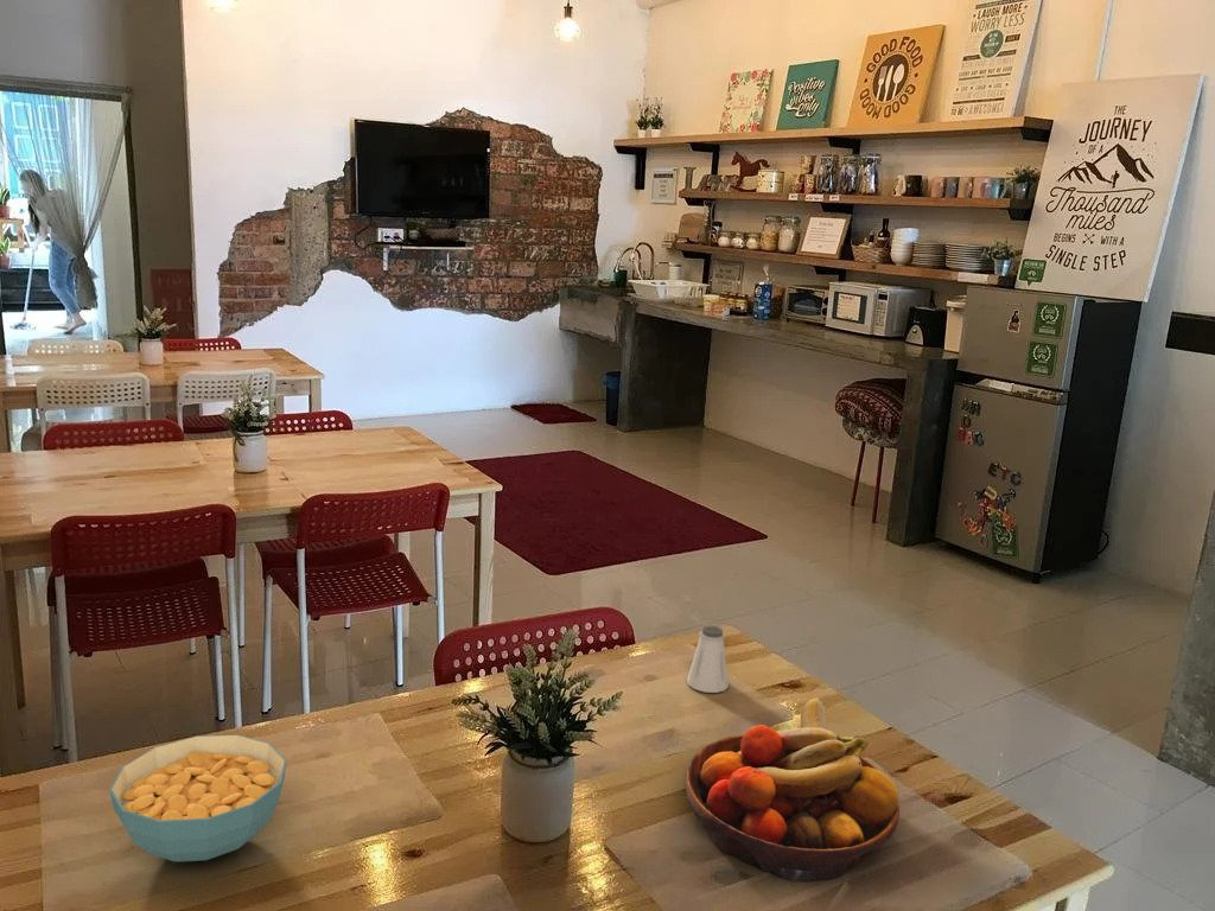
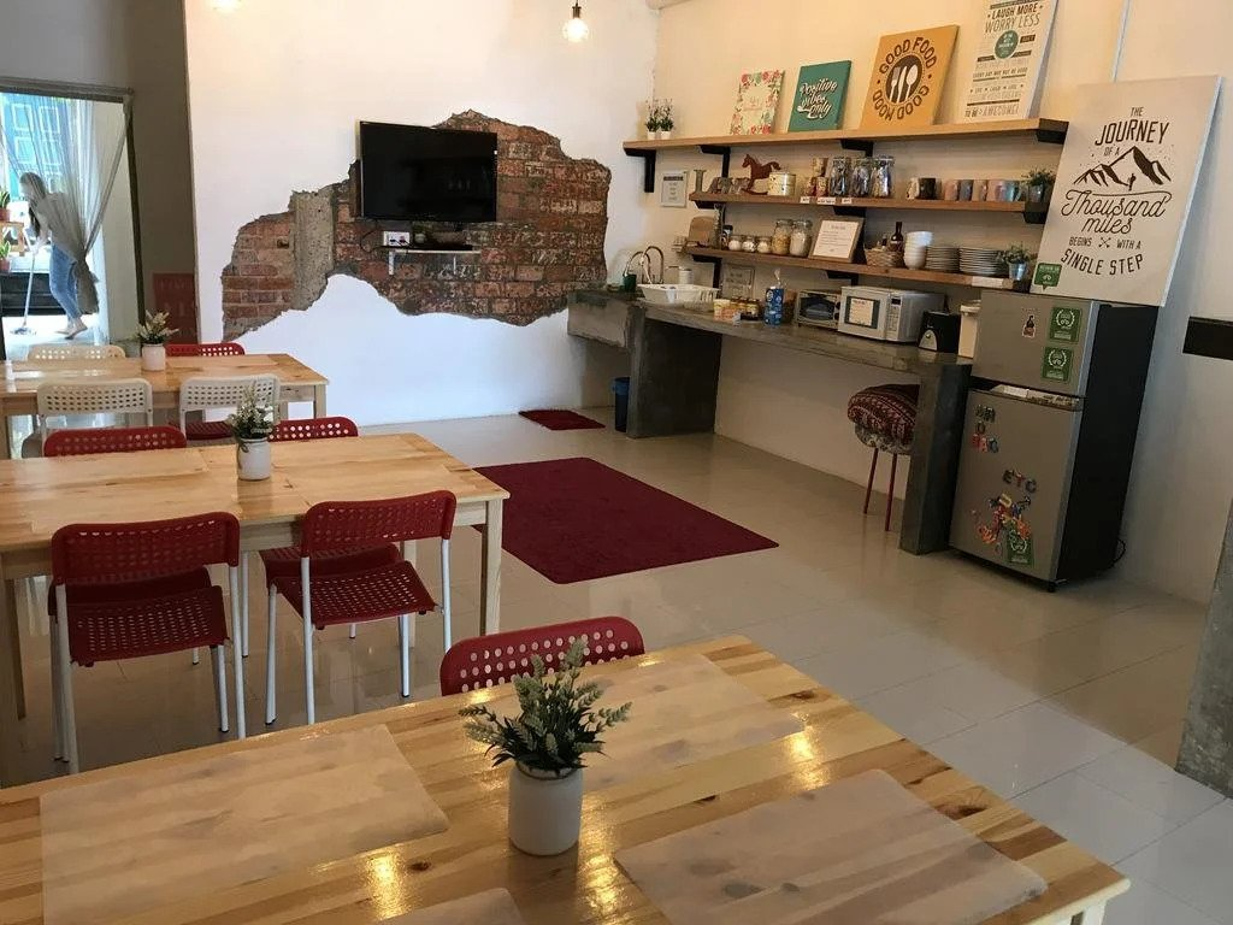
- saltshaker [686,625,730,694]
- fruit bowl [683,695,901,883]
- cereal bowl [109,733,287,862]
